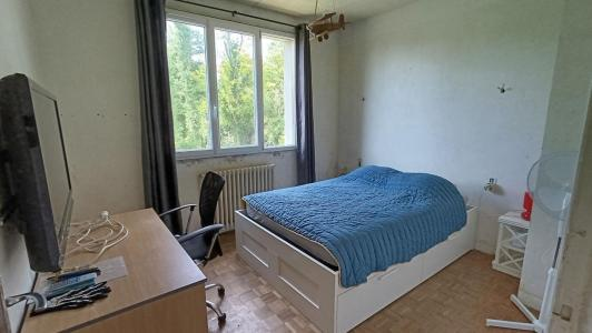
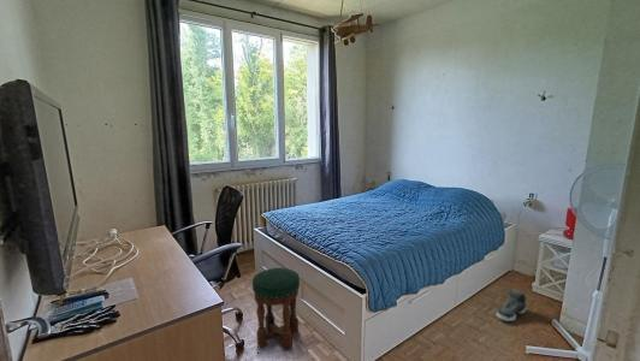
+ stool [251,267,301,351]
+ sneaker [496,288,527,322]
